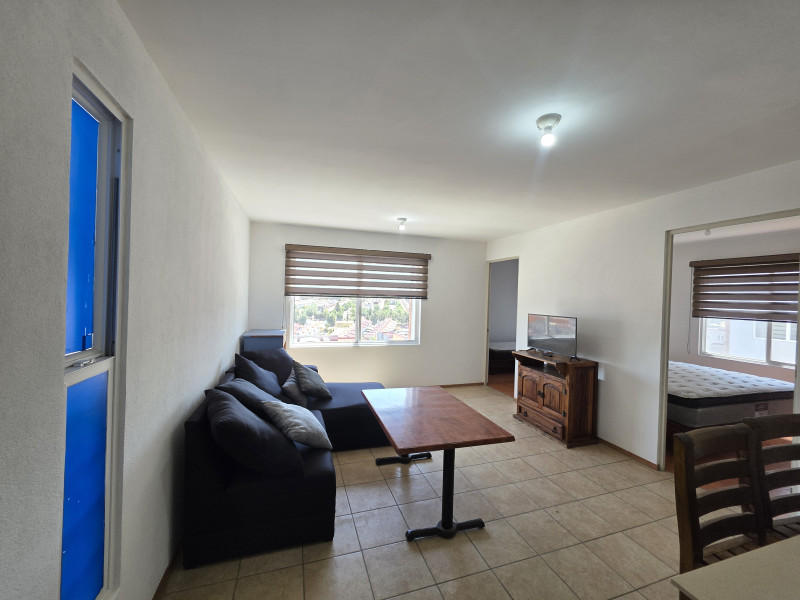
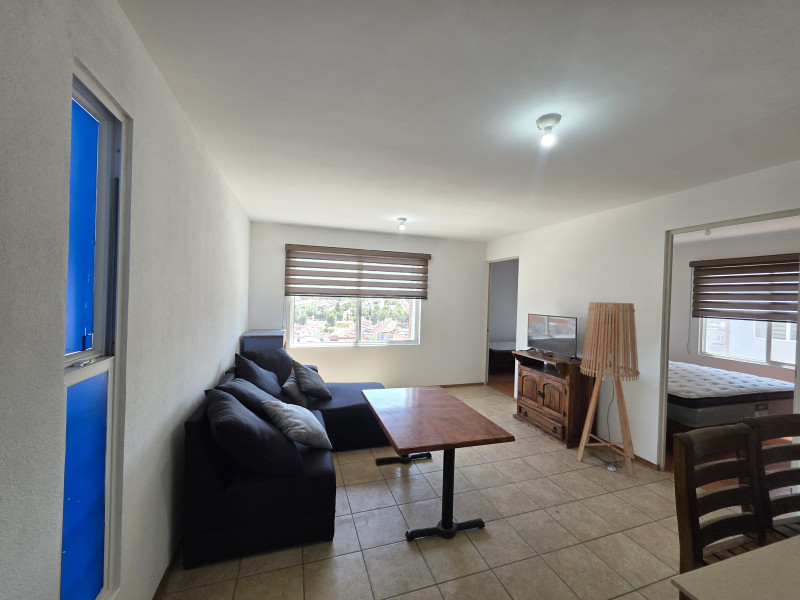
+ floor lamp [575,301,641,477]
